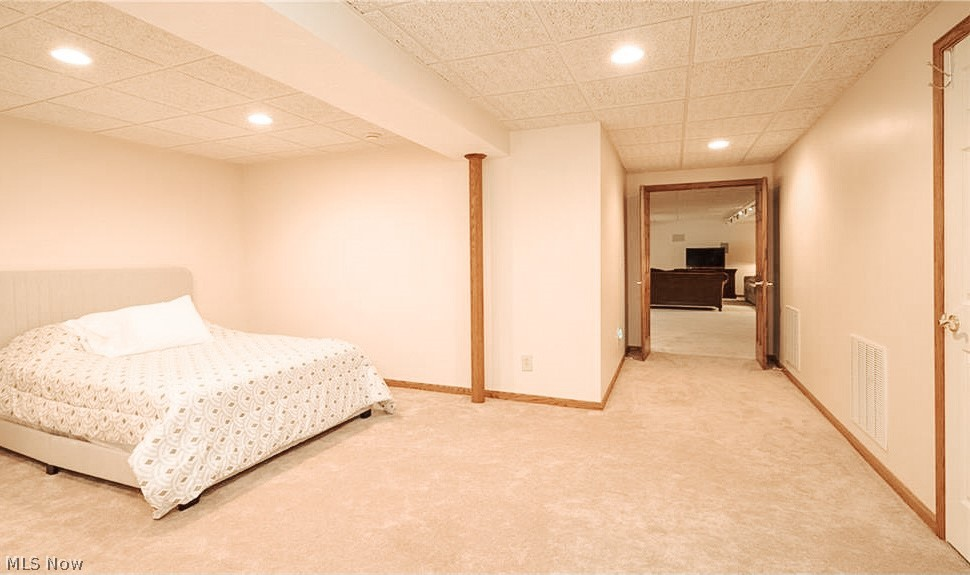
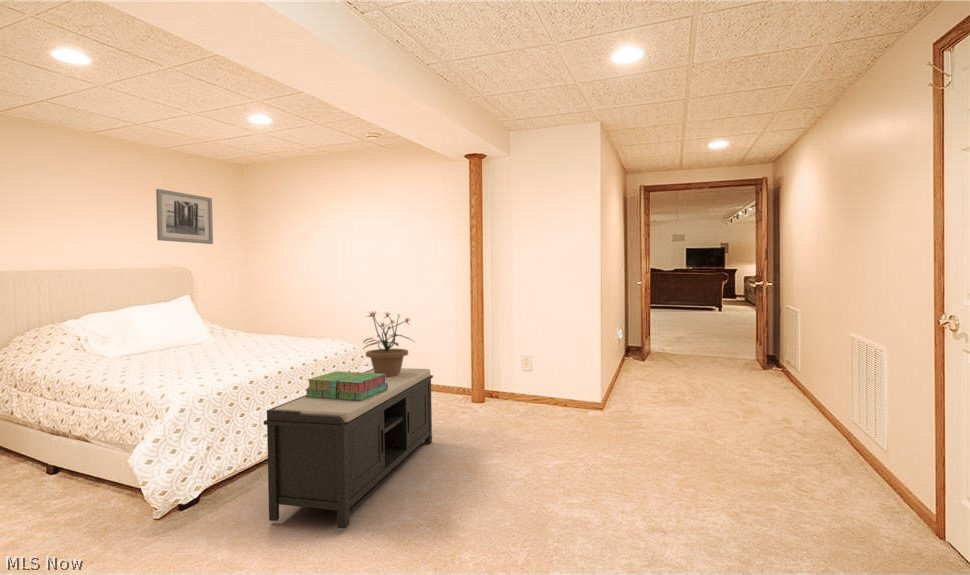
+ potted plant [362,310,416,378]
+ wall art [155,188,214,245]
+ bench [263,367,434,530]
+ stack of books [304,370,388,401]
